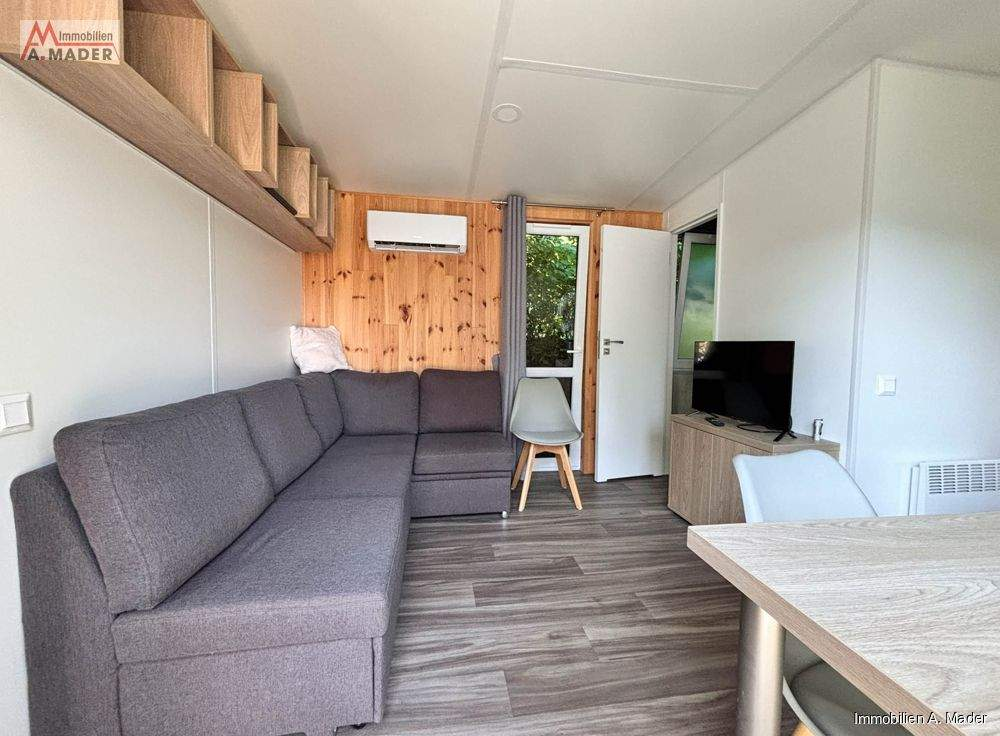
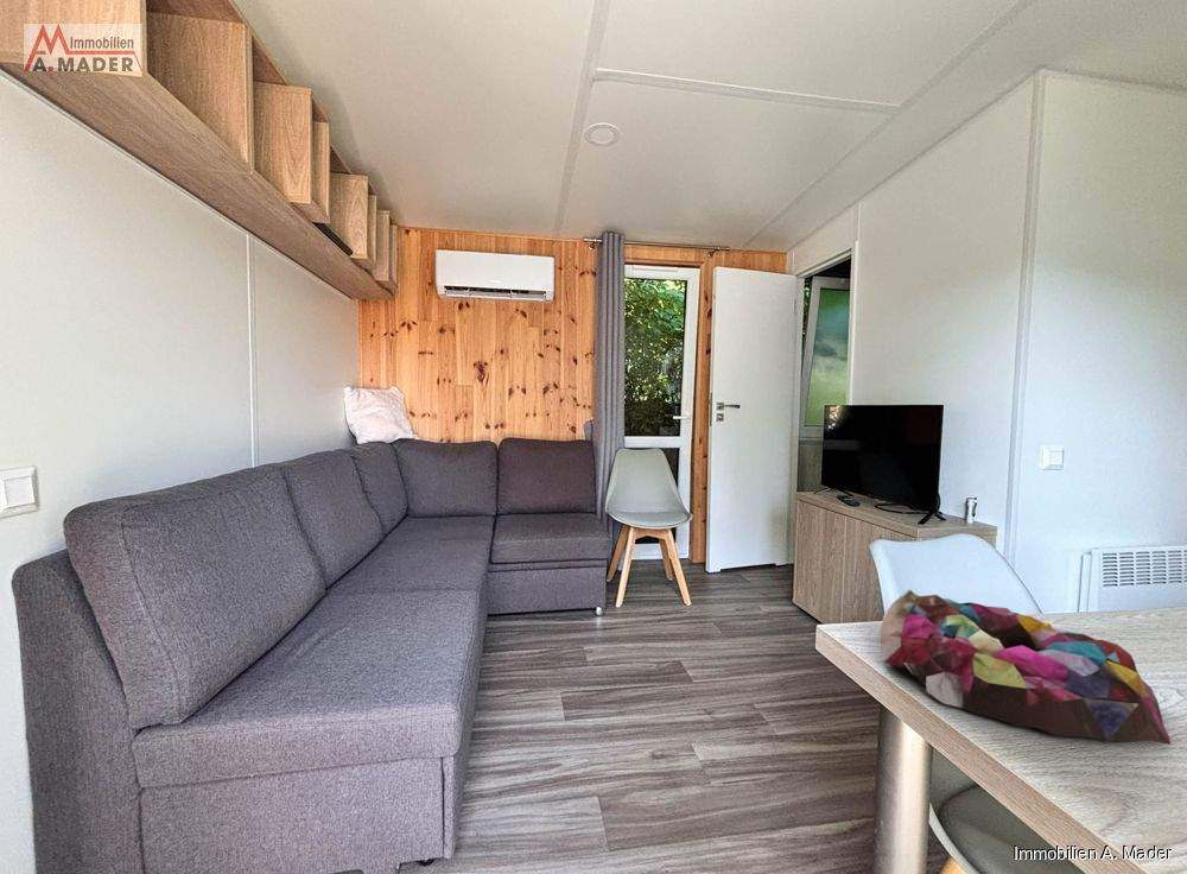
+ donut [880,588,1172,746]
